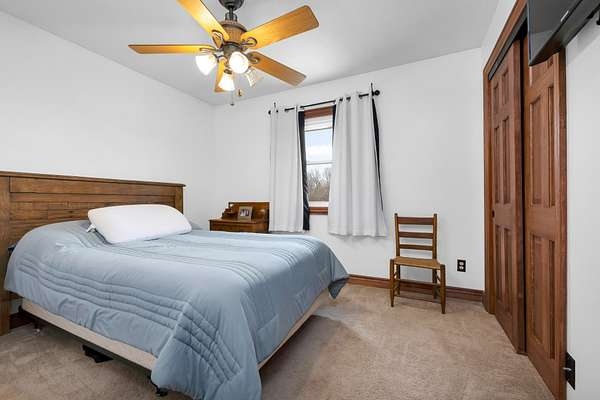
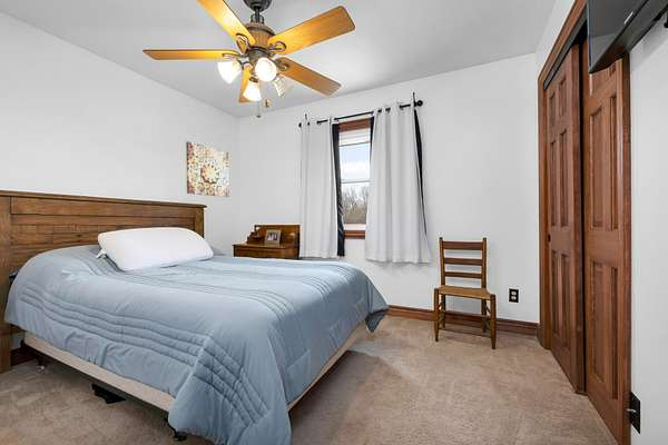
+ wall art [185,140,229,198]
